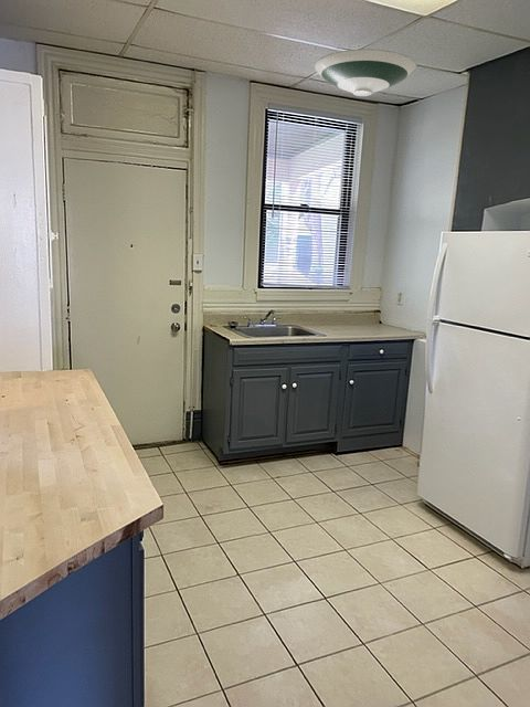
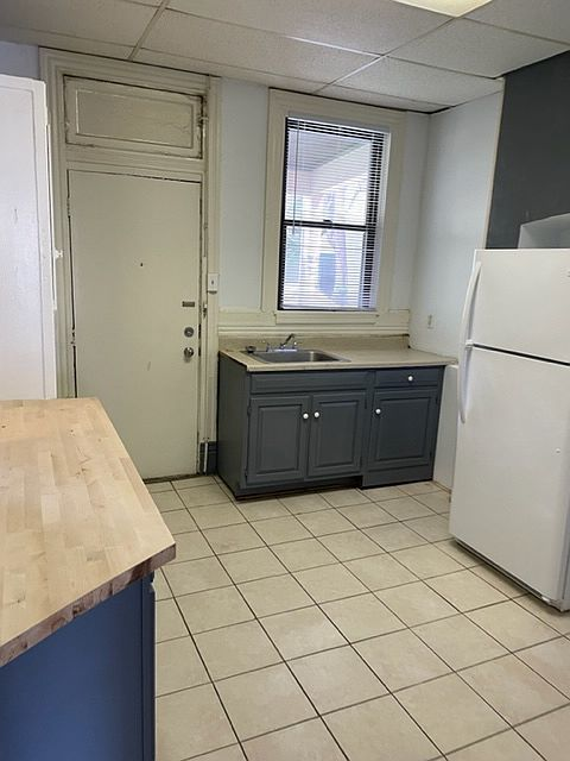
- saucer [314,48,417,97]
